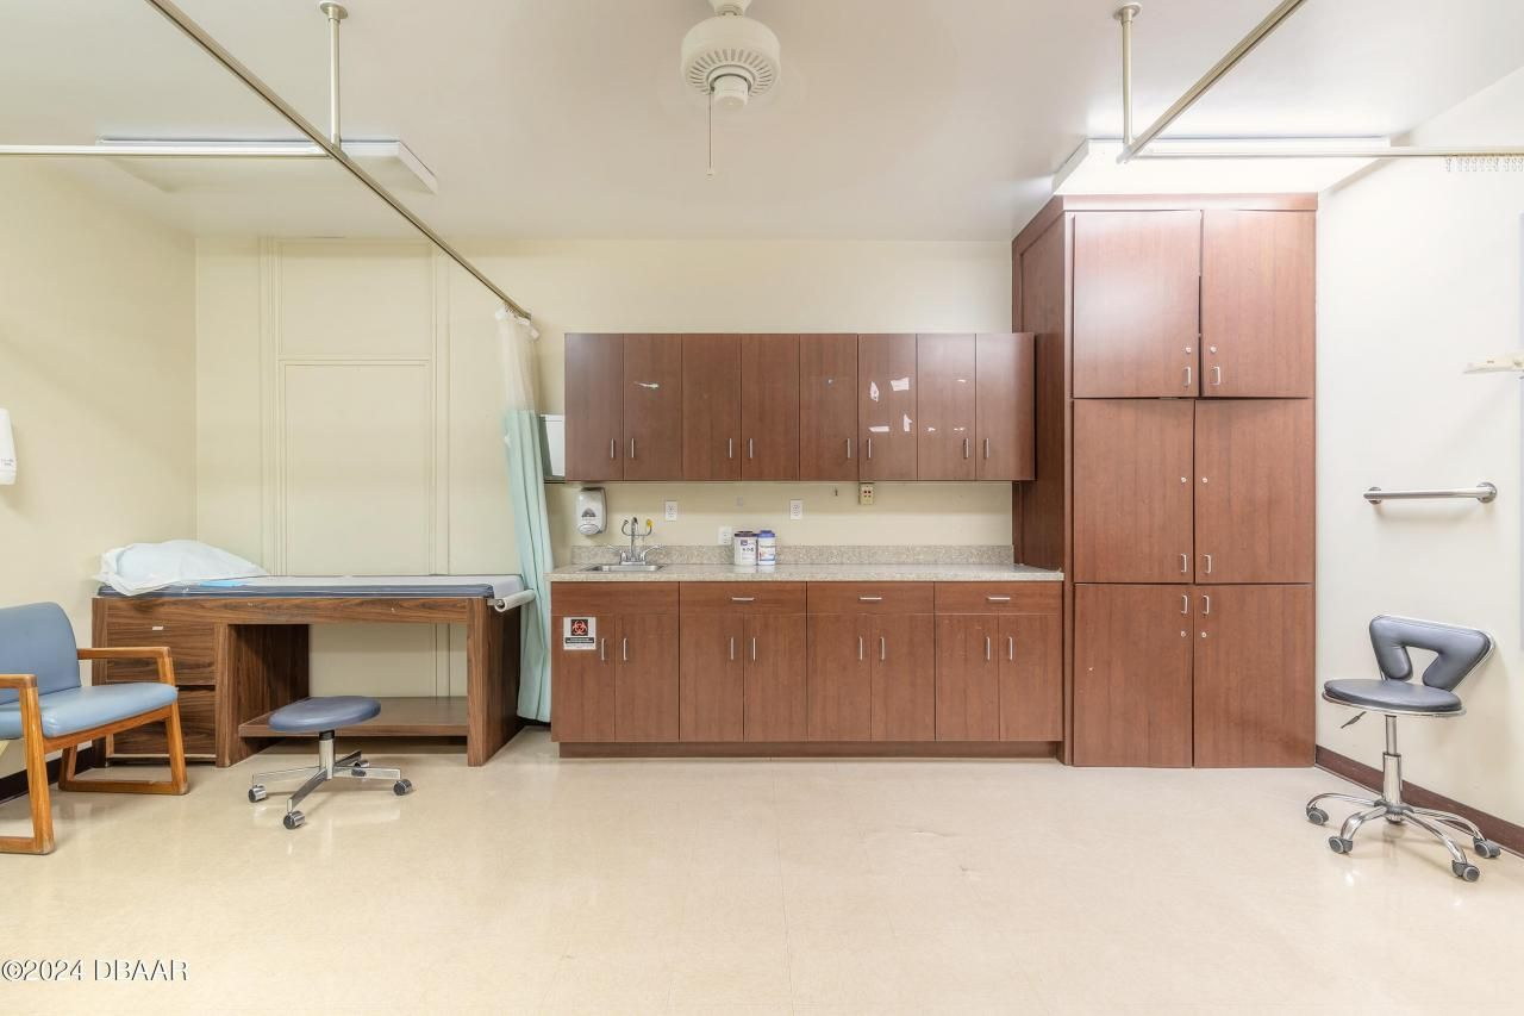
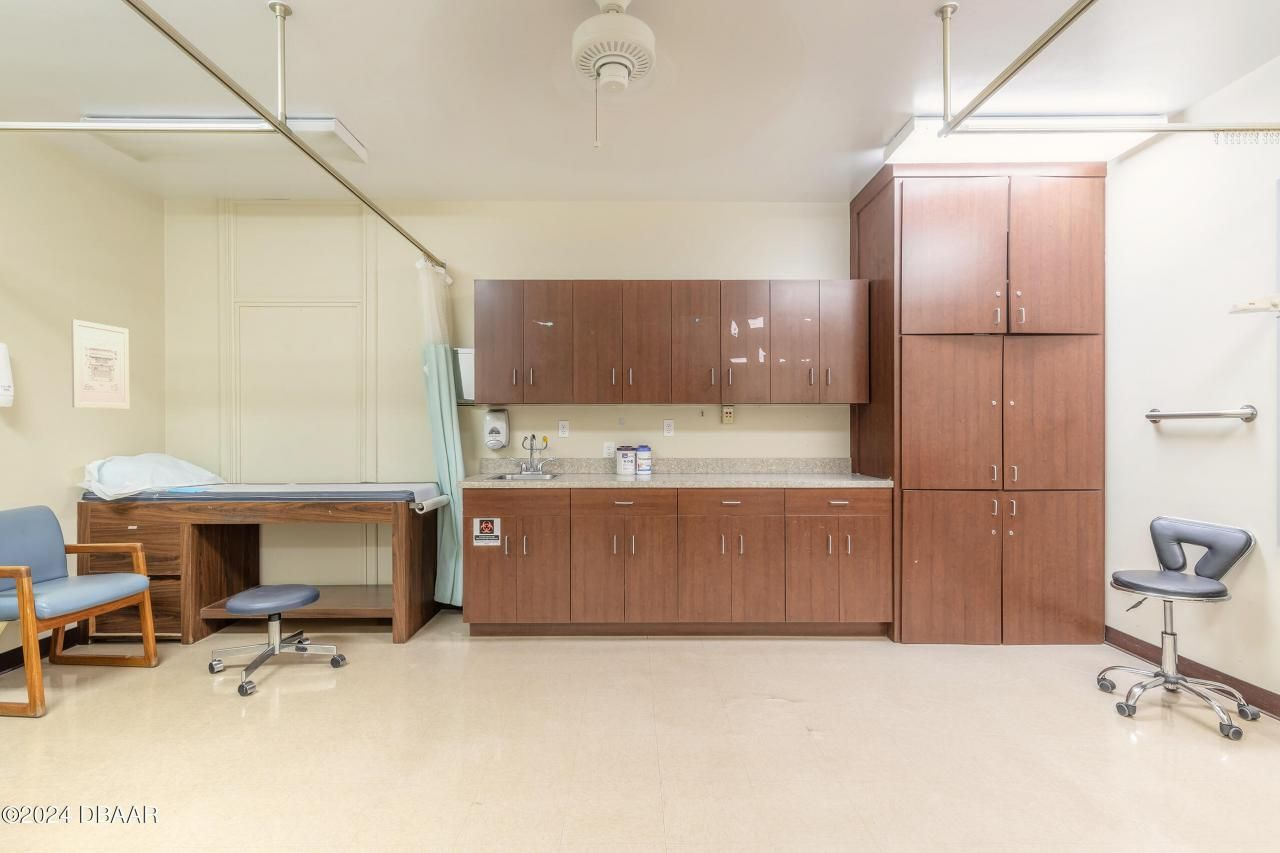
+ wall art [70,318,130,409]
